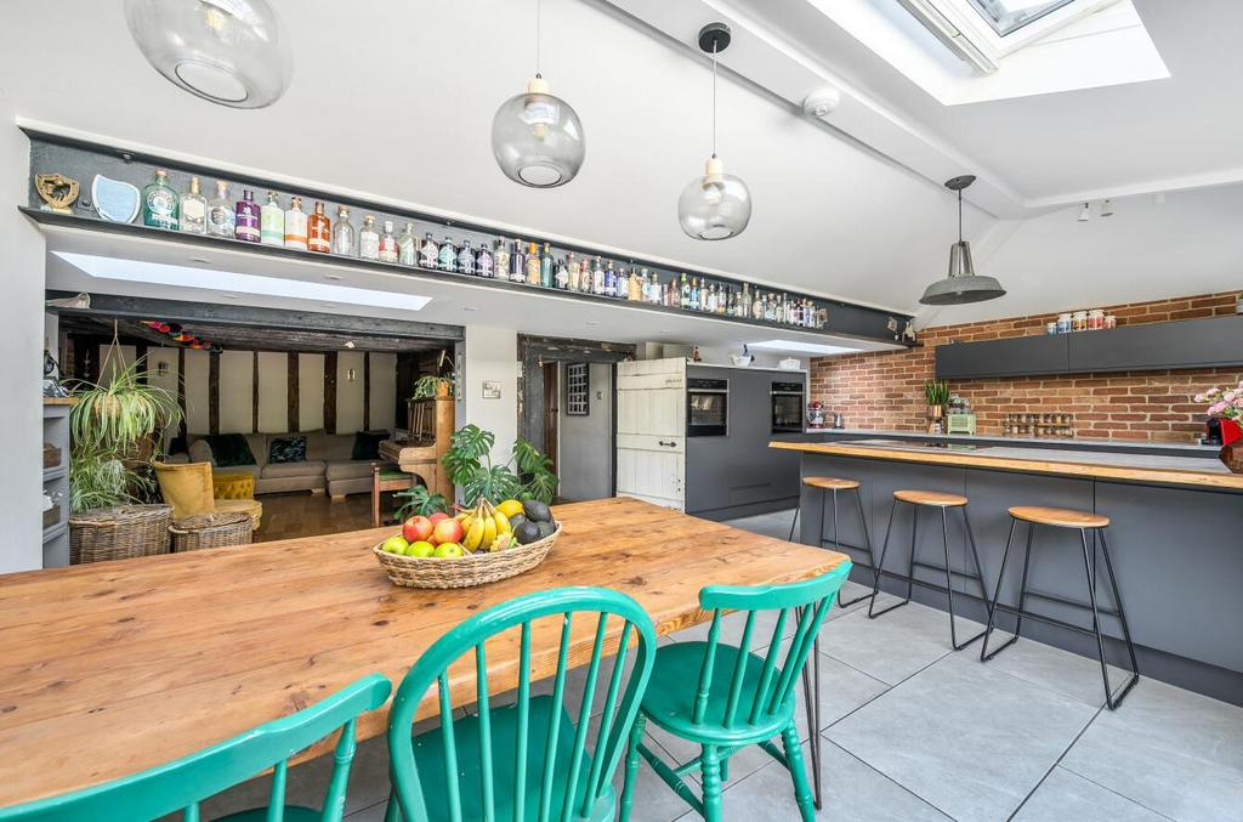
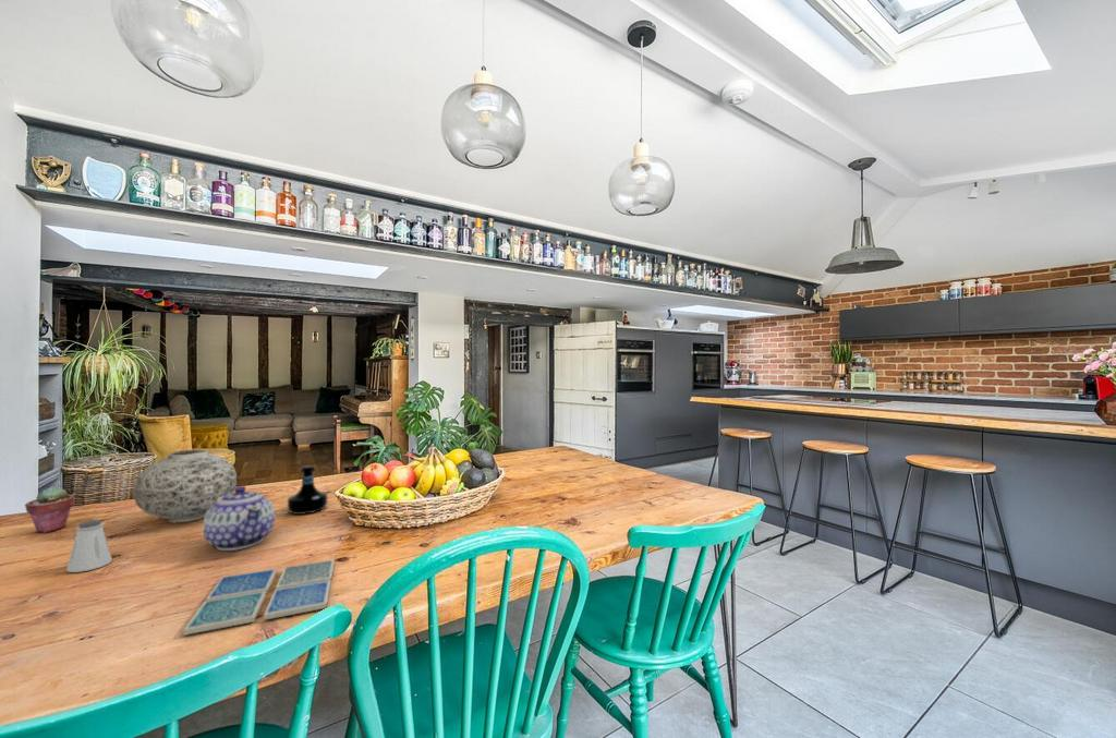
+ saltshaker [65,519,113,573]
+ potted succulent [24,486,75,533]
+ drink coaster [183,558,336,637]
+ vase [132,448,238,523]
+ tequila bottle [287,464,328,516]
+ teapot [202,485,276,552]
